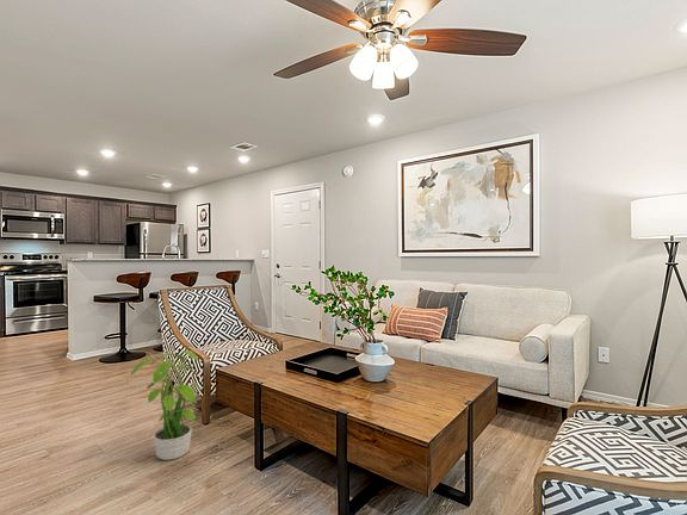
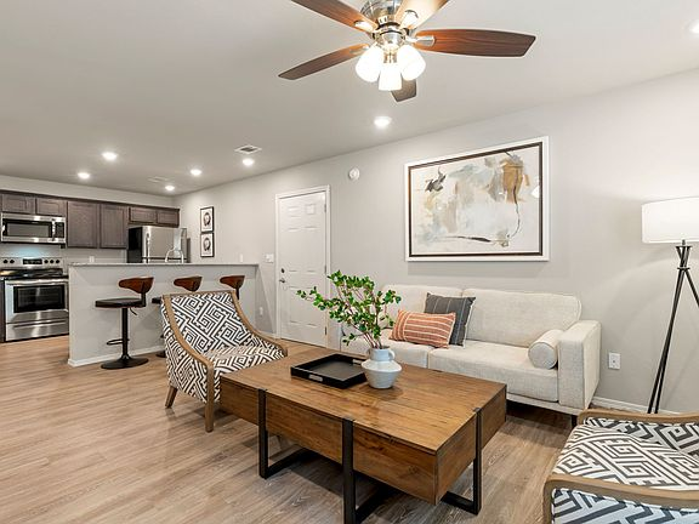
- potted plant [128,349,203,461]
